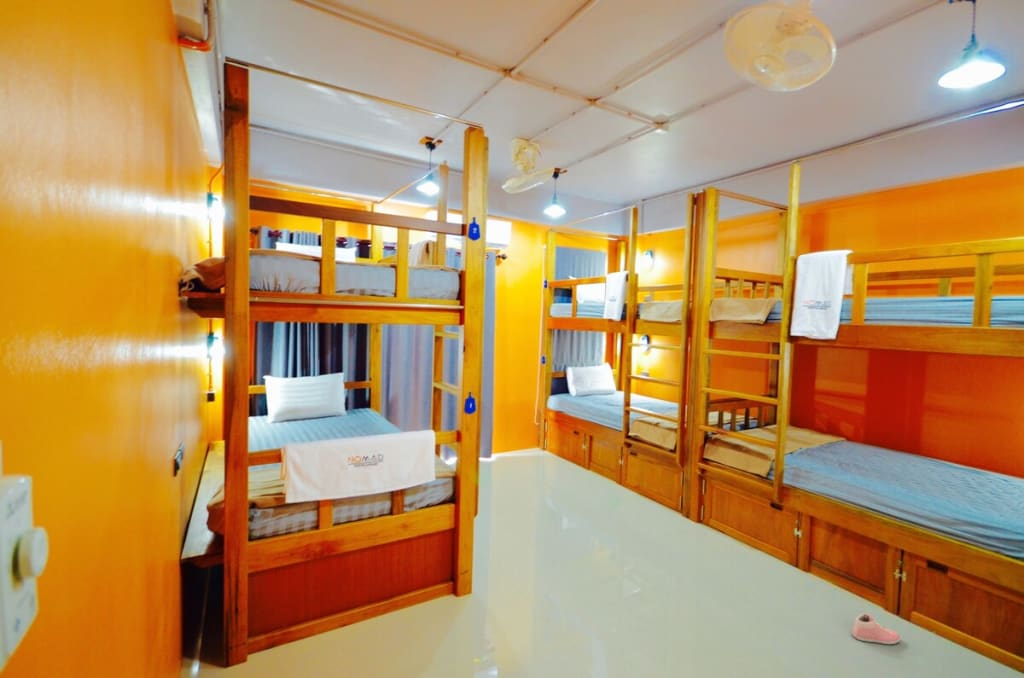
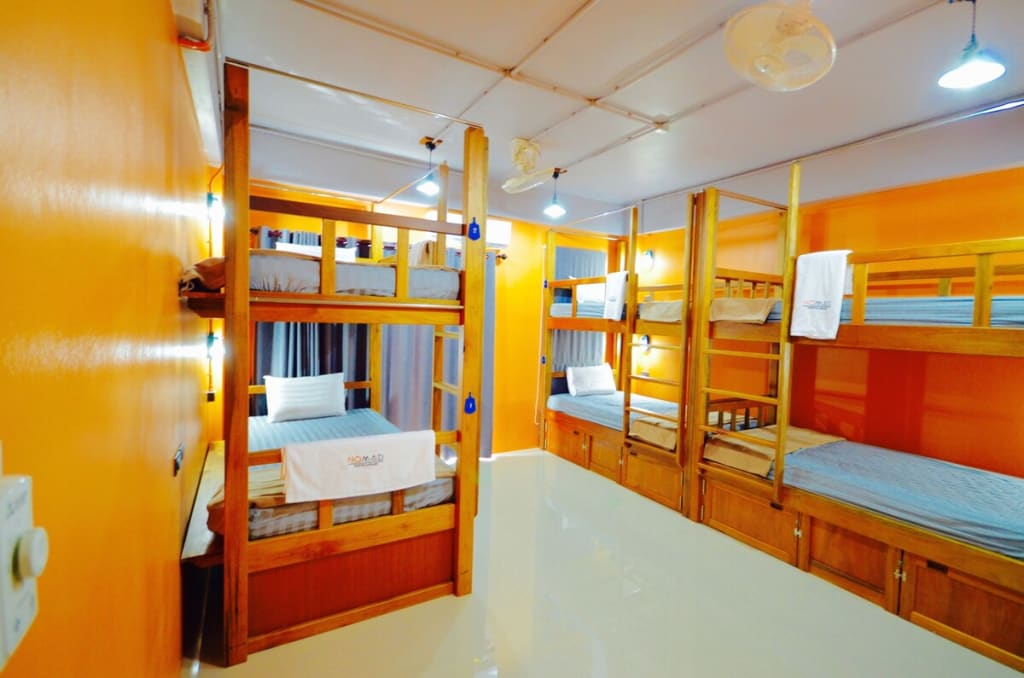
- sneaker [852,612,901,645]
